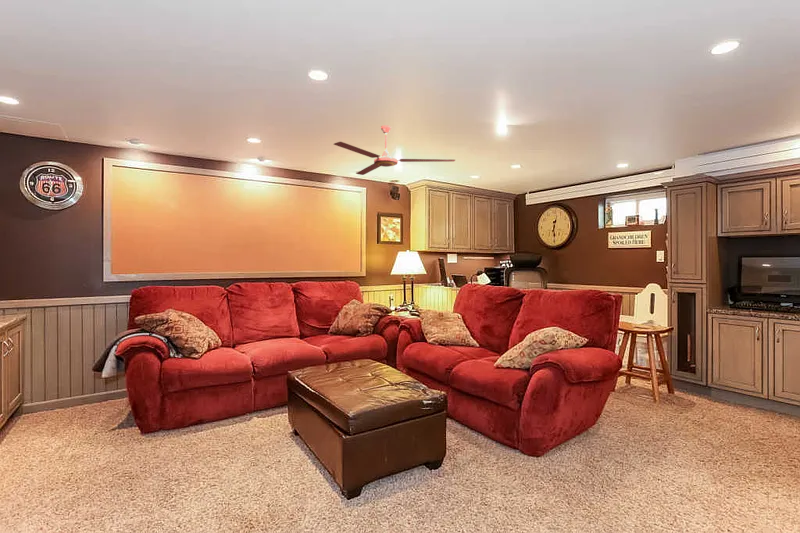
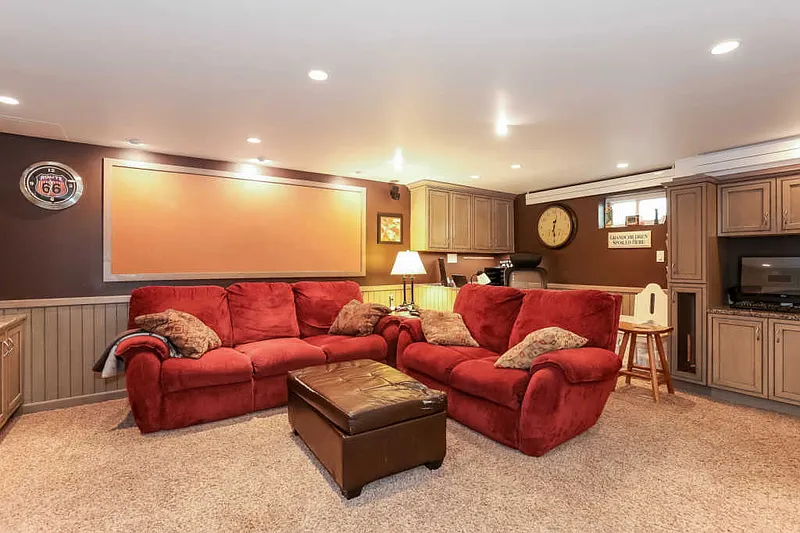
- ceiling fan [333,124,456,176]
